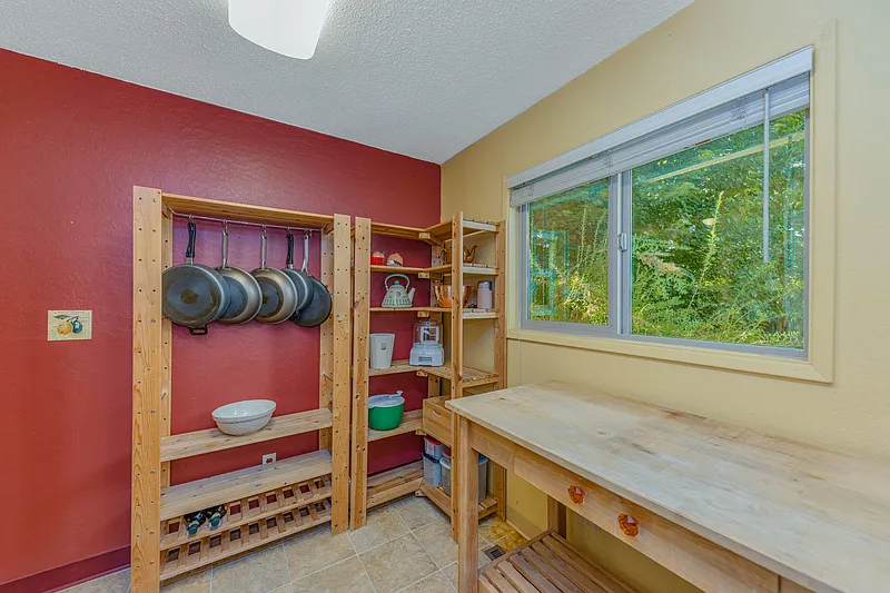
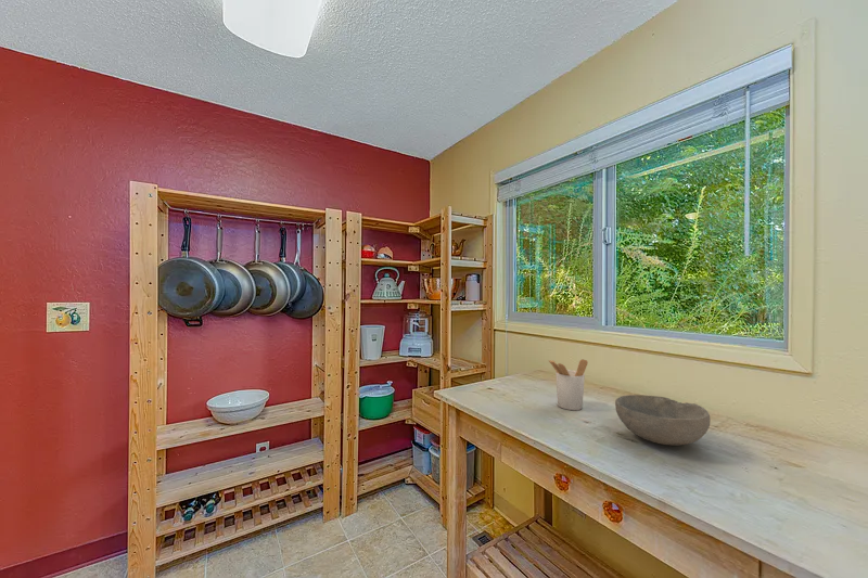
+ utensil holder [548,359,589,411]
+ bowl [614,394,712,447]
